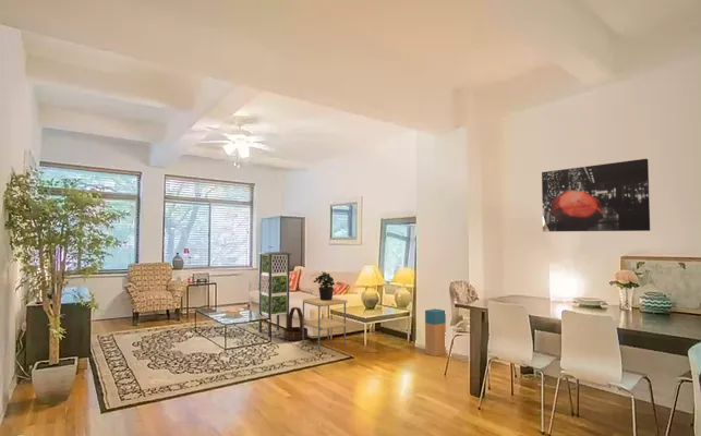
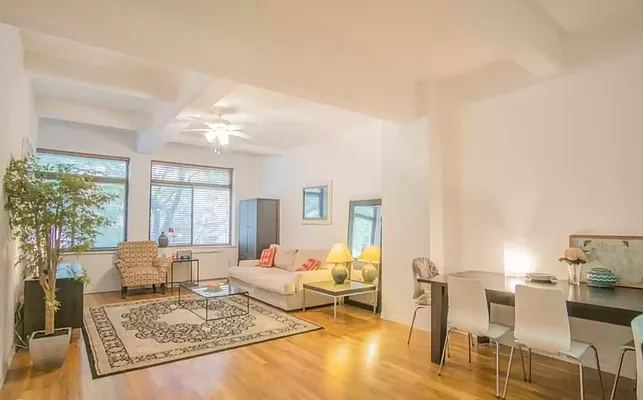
- wall art [541,158,651,232]
- potted plant [312,271,336,301]
- basket [282,306,309,342]
- plant stand [257,251,292,338]
- pouf [424,307,447,358]
- side table [302,296,349,351]
